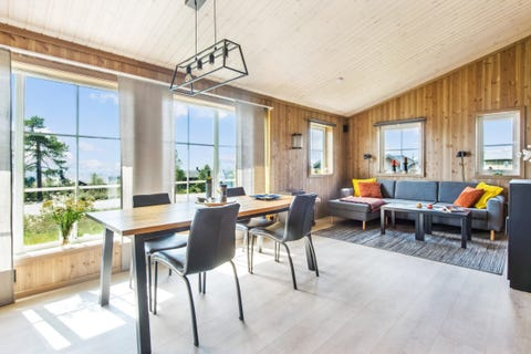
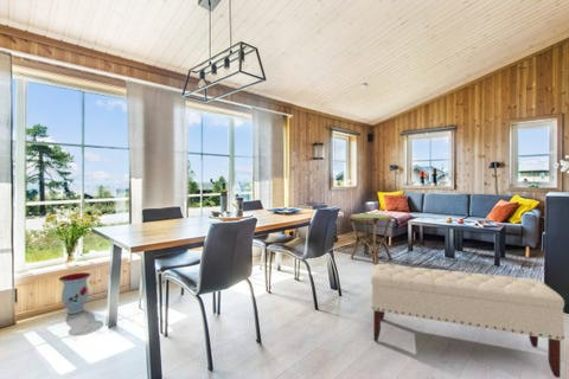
+ vase [58,271,91,315]
+ side table [347,213,394,265]
+ bench [370,263,565,379]
